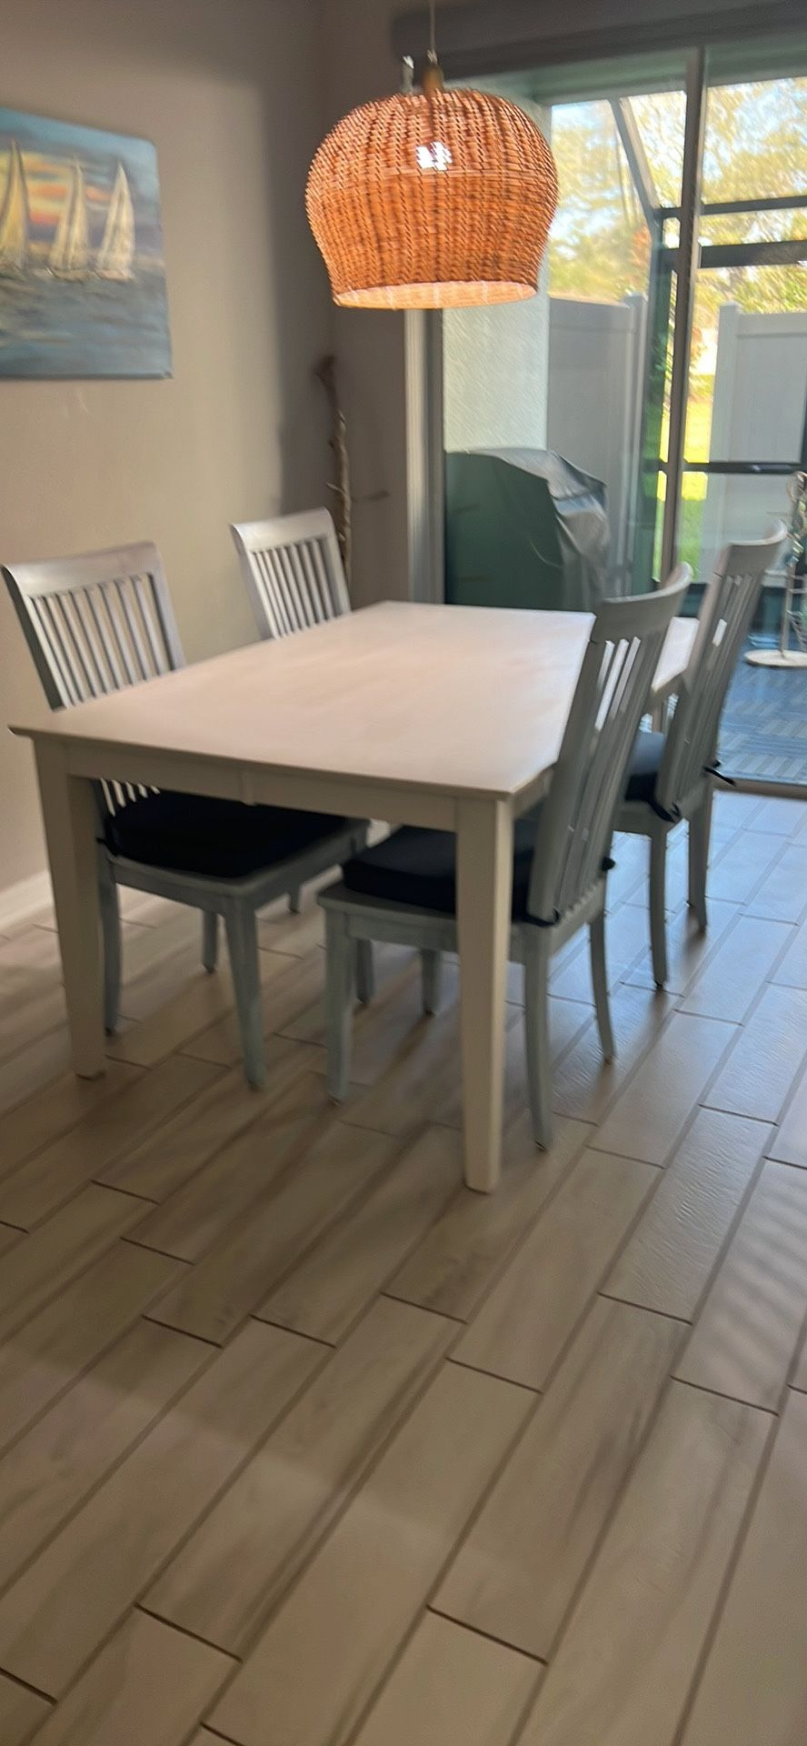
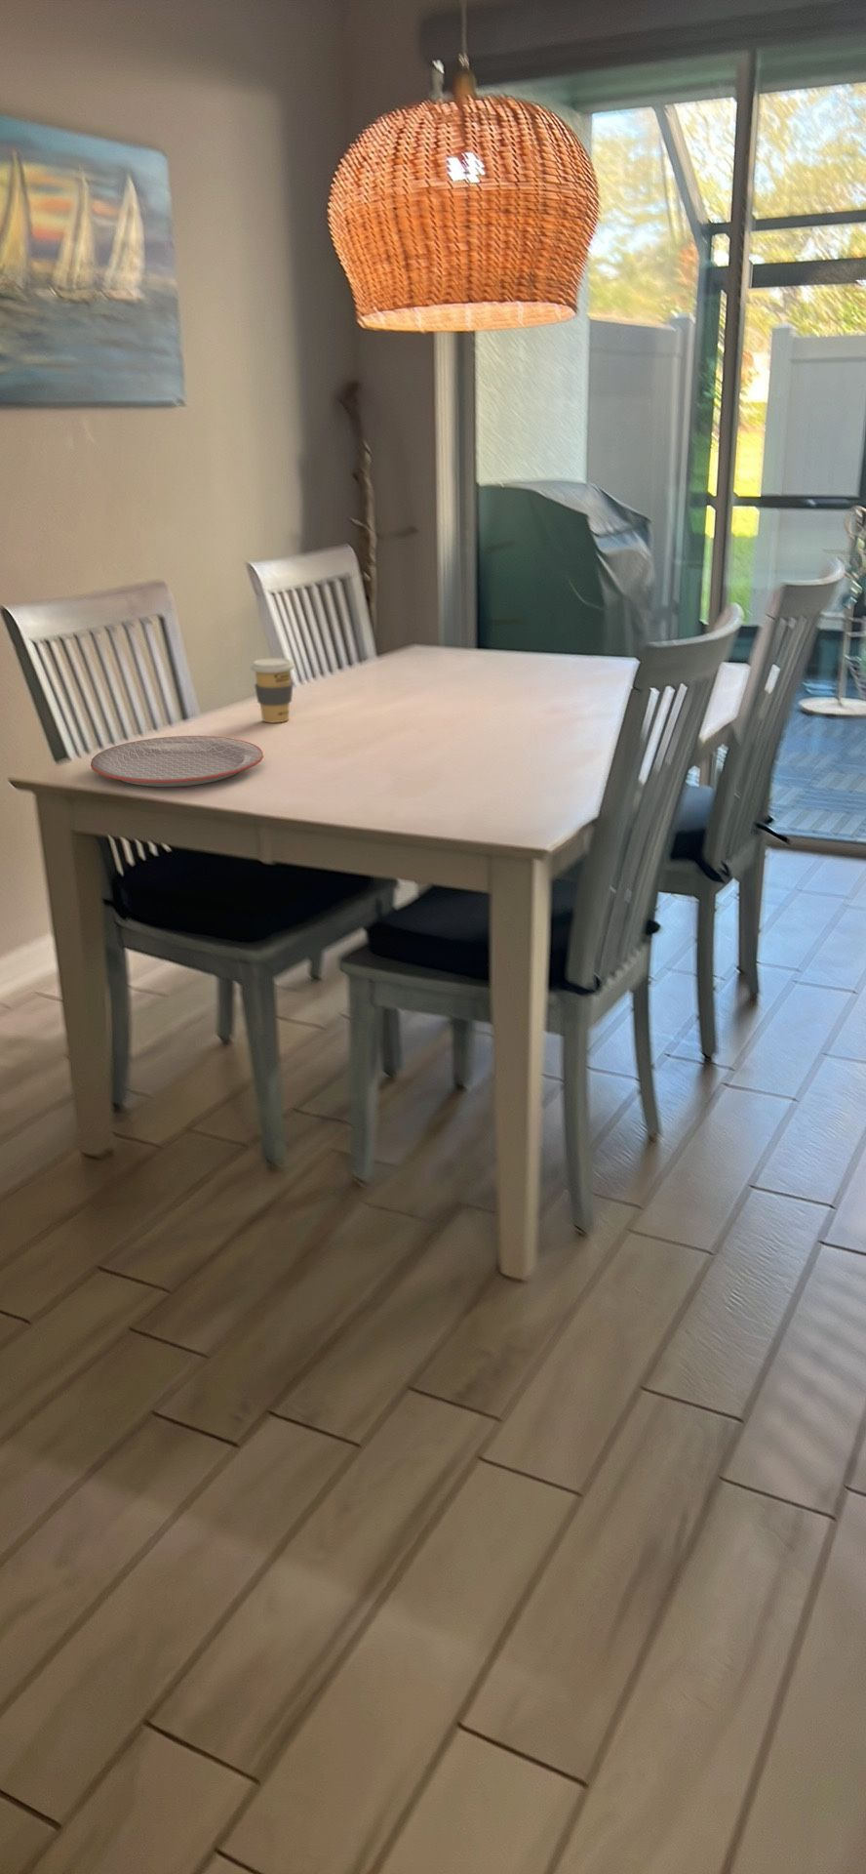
+ coffee cup [250,657,295,723]
+ plate [90,735,264,788]
